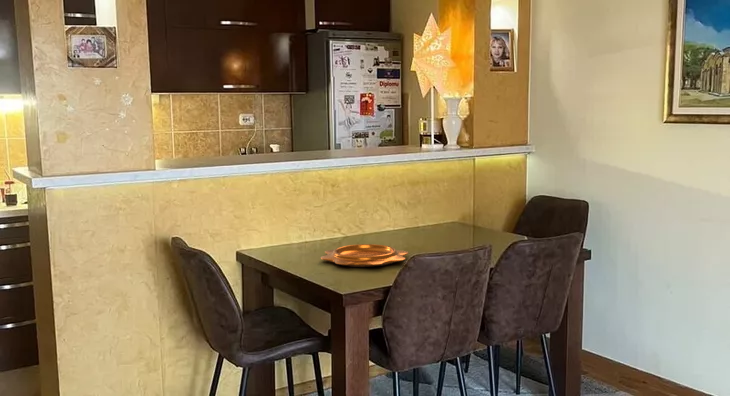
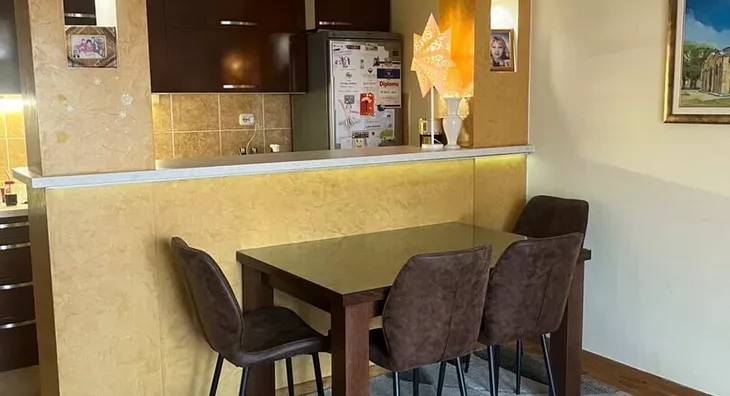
- decorative bowl [320,243,410,268]
